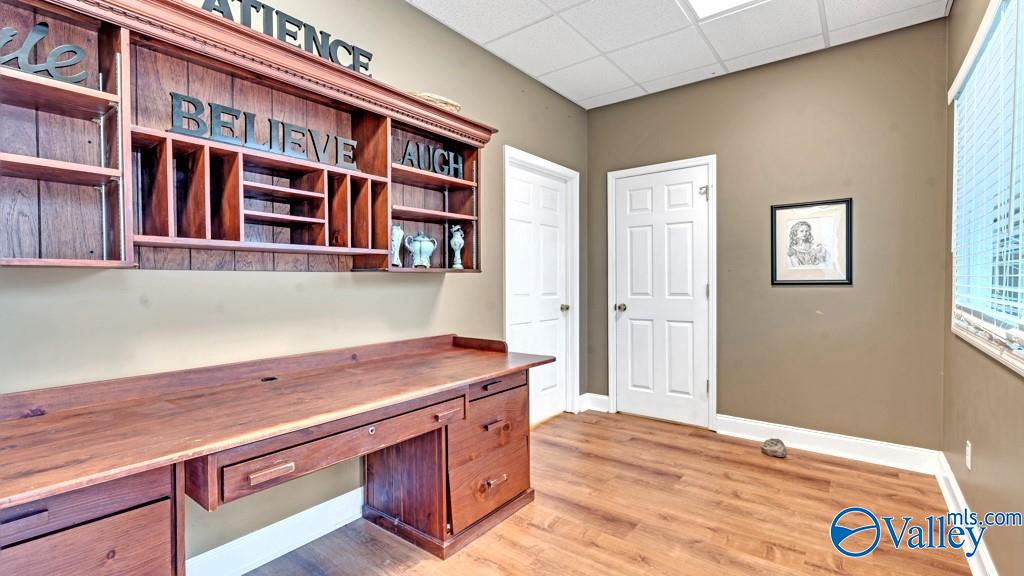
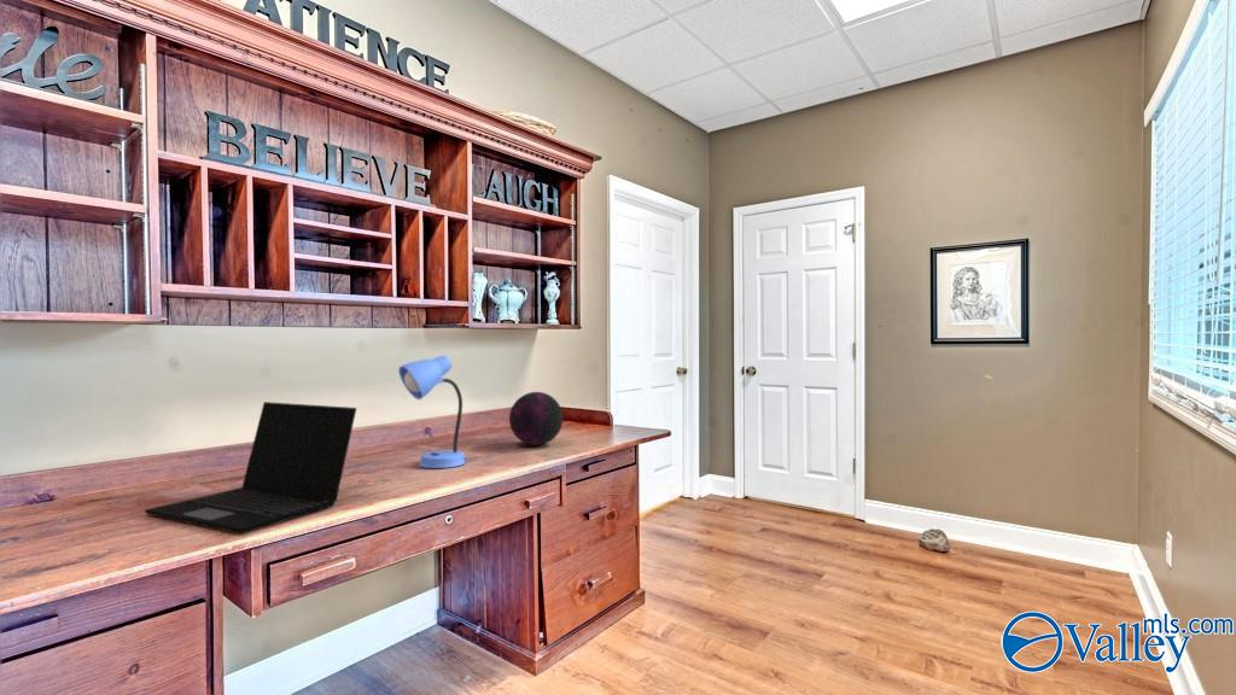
+ decorative orb [508,391,564,446]
+ laptop [144,401,357,536]
+ desk lamp [397,355,467,469]
